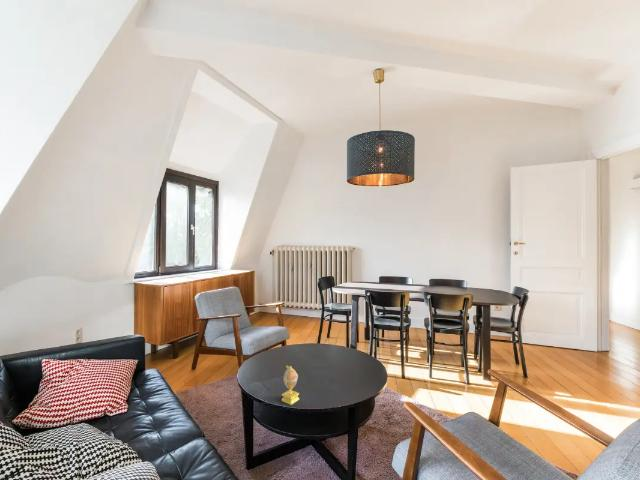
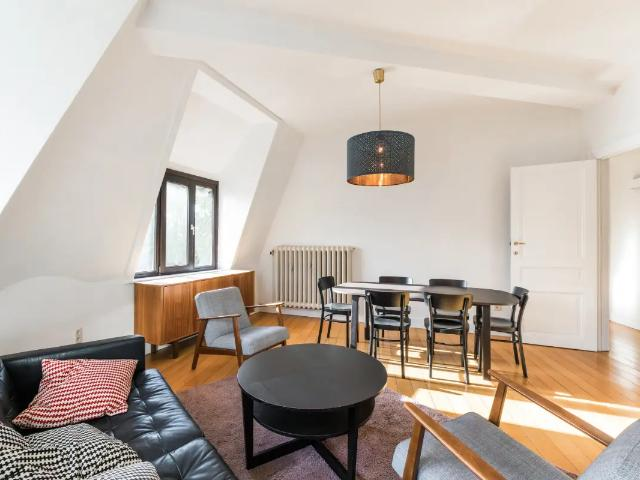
- decorative egg [281,364,300,406]
